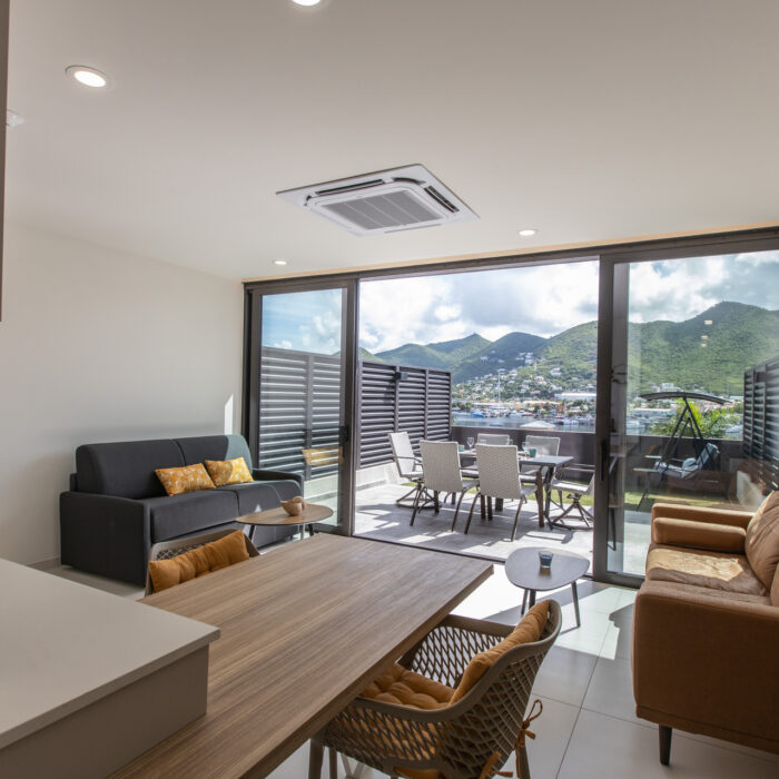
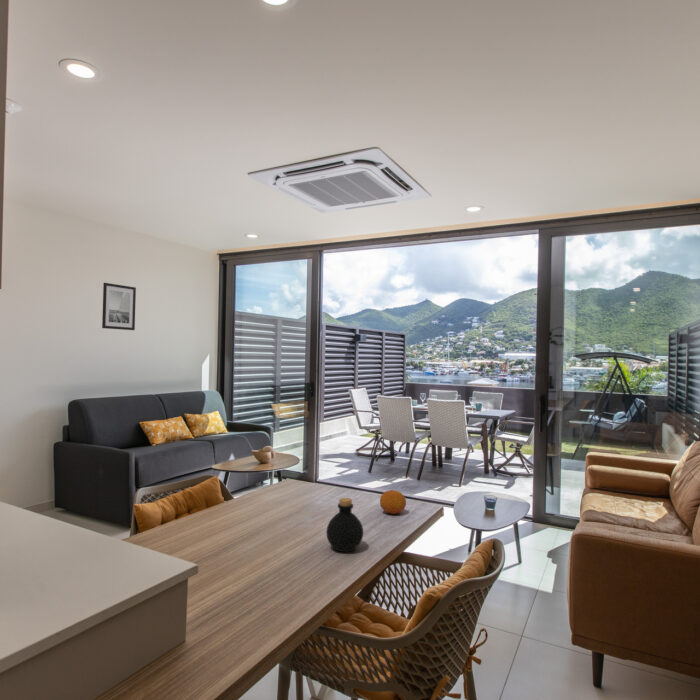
+ bottle [325,497,364,553]
+ fruit [379,489,407,515]
+ wall art [101,282,137,331]
